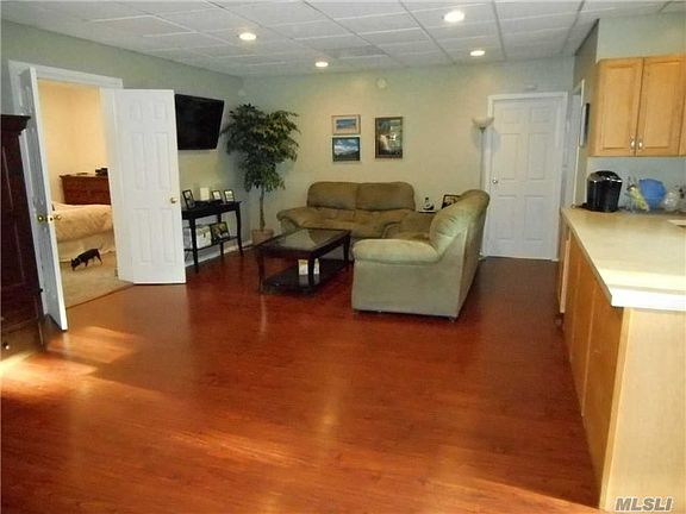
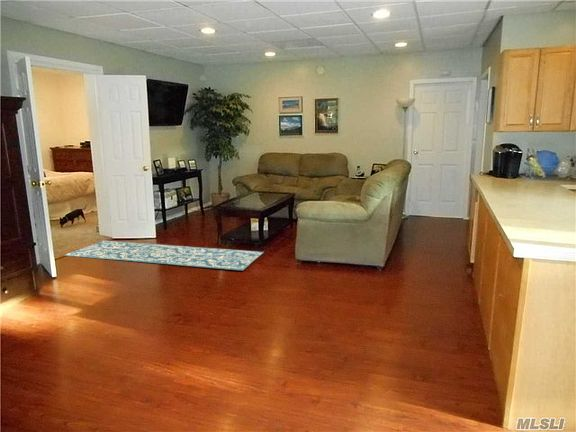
+ rug [64,240,265,272]
